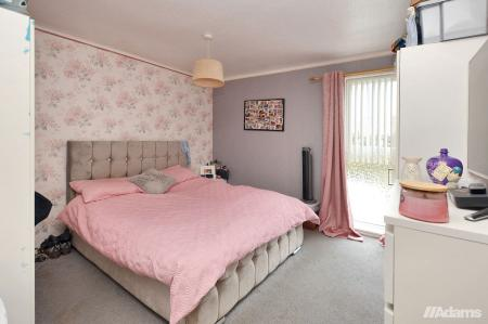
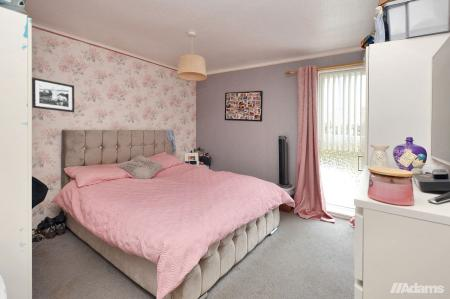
+ picture frame [31,76,75,113]
